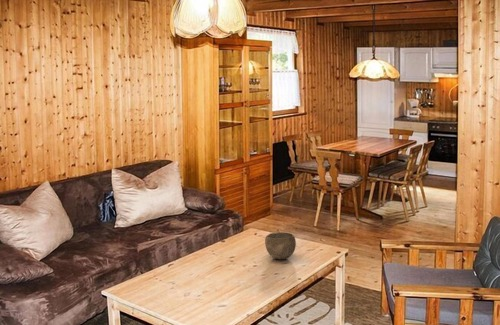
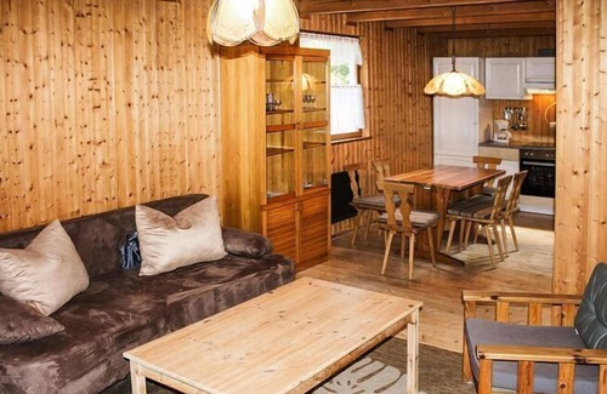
- bowl [264,231,297,260]
